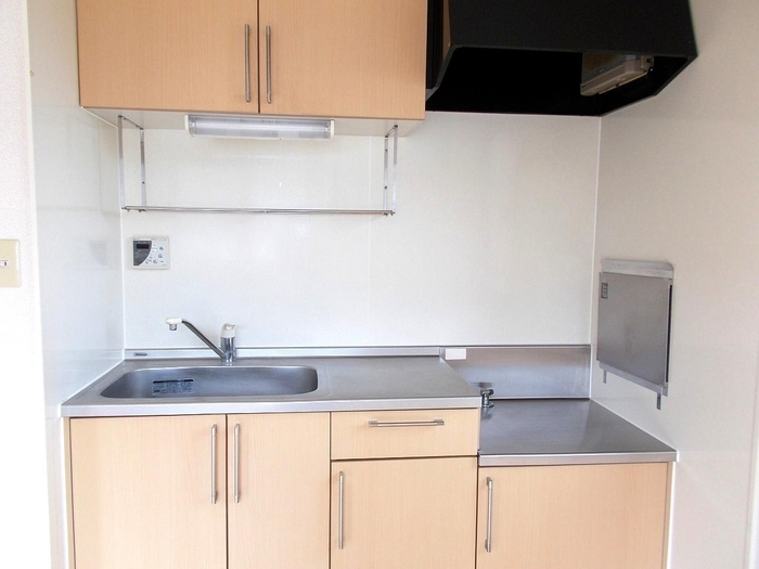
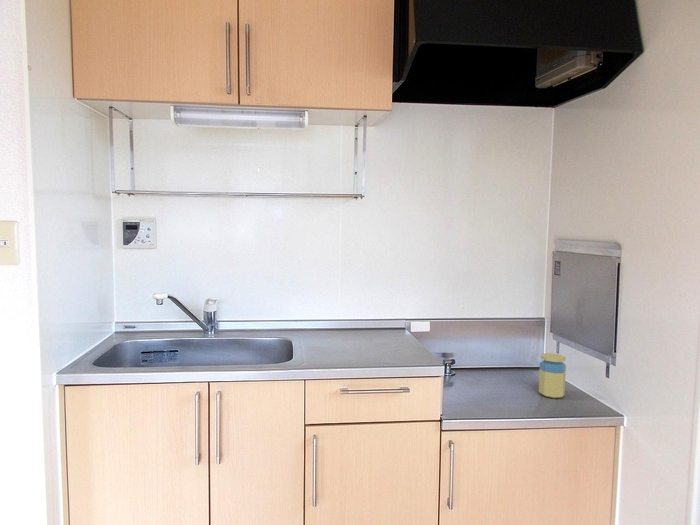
+ jar [538,352,567,399]
